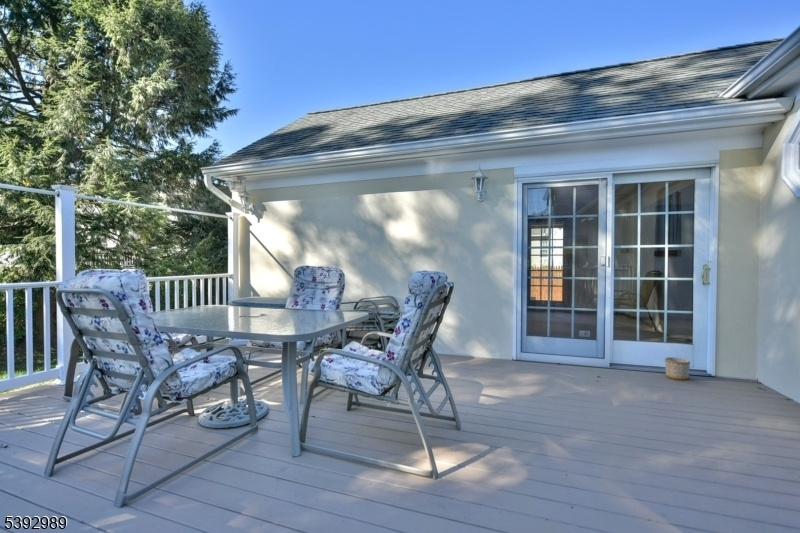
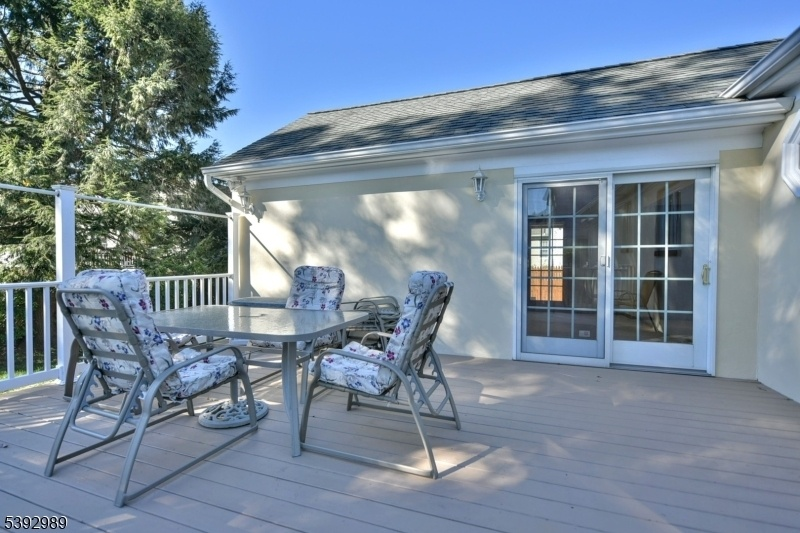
- planter [664,356,691,381]
